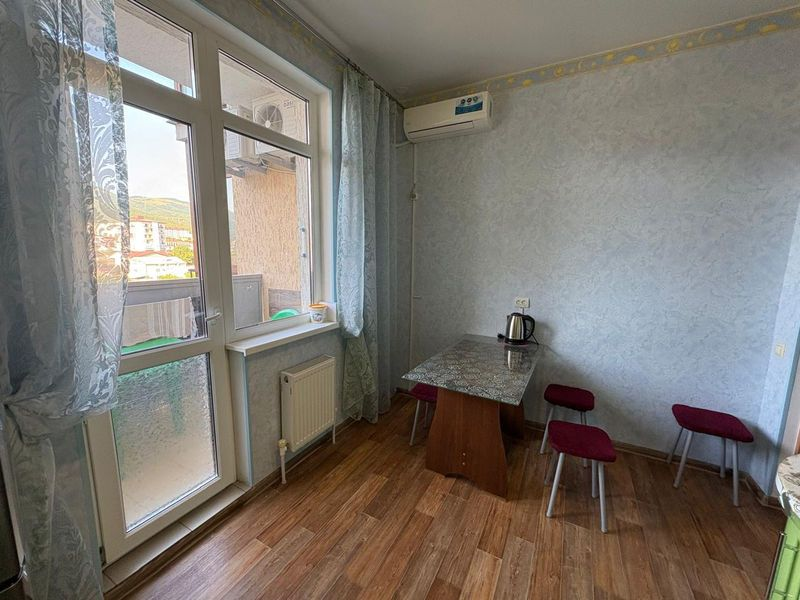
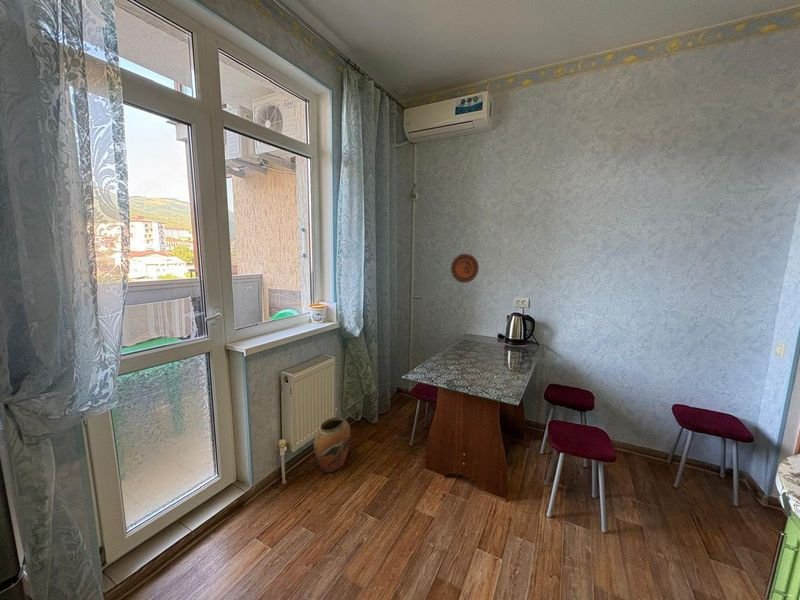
+ decorative plate [450,253,480,284]
+ vase [313,416,351,473]
